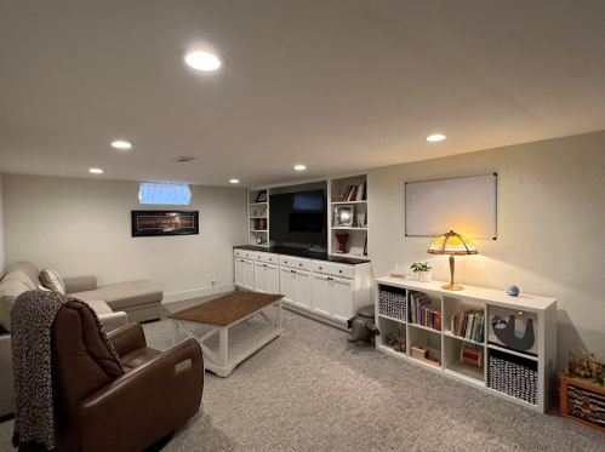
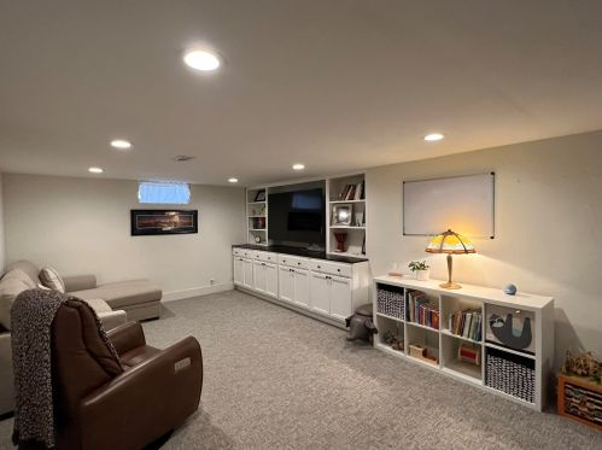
- coffee table [165,290,286,378]
